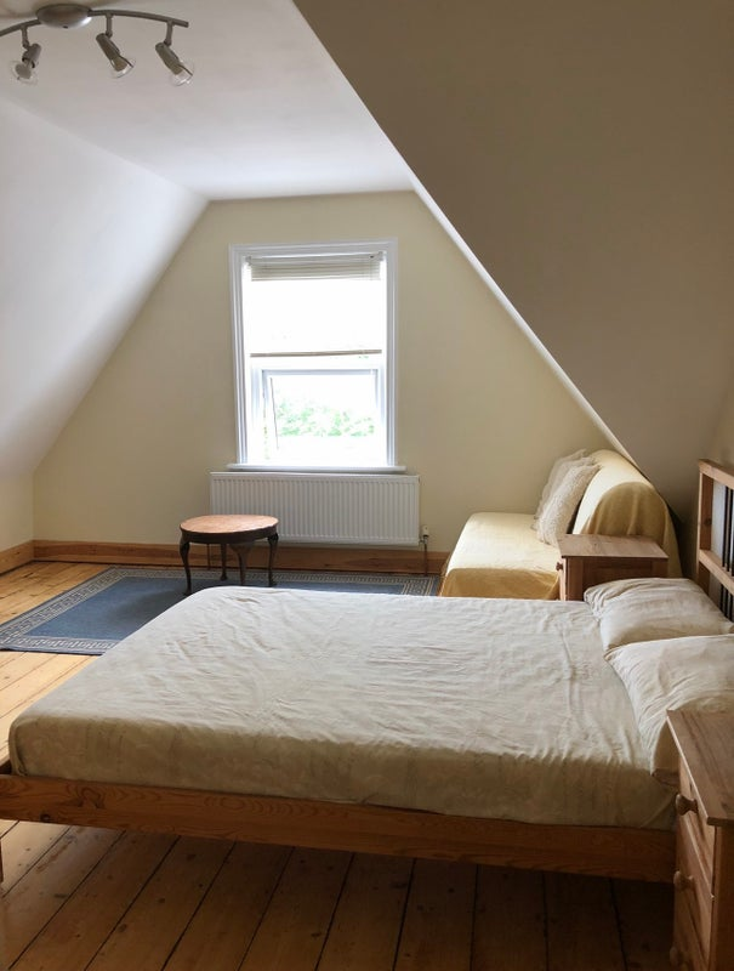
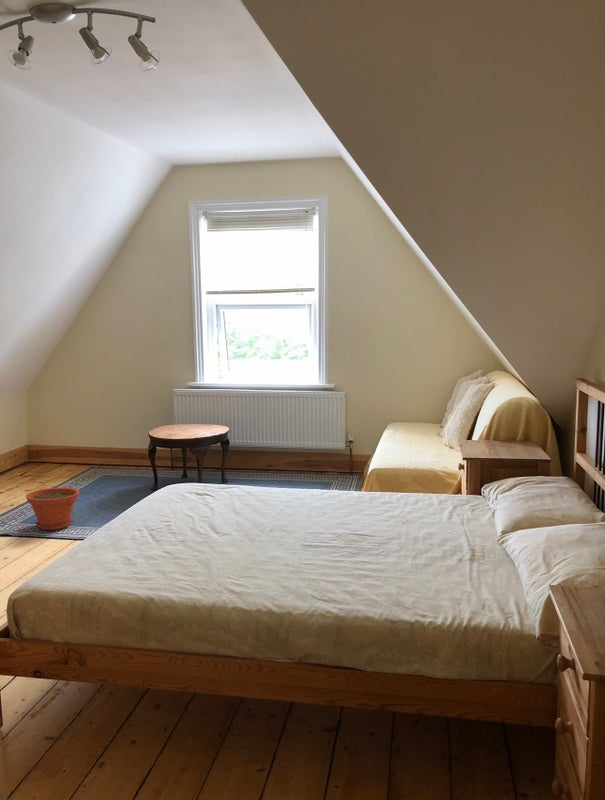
+ plant pot [25,487,80,531]
